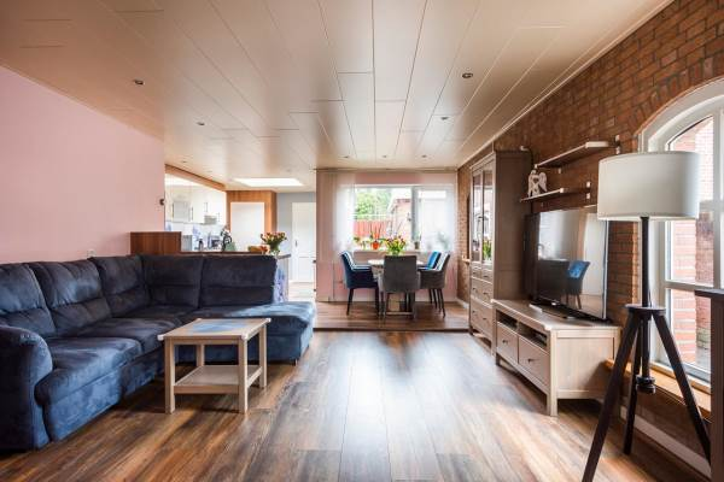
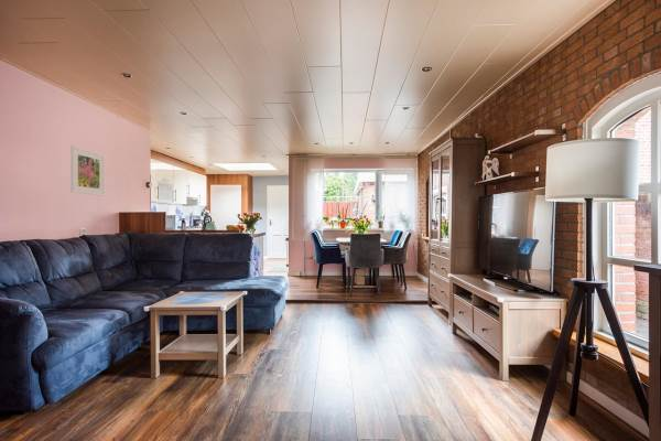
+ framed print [69,144,106,197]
